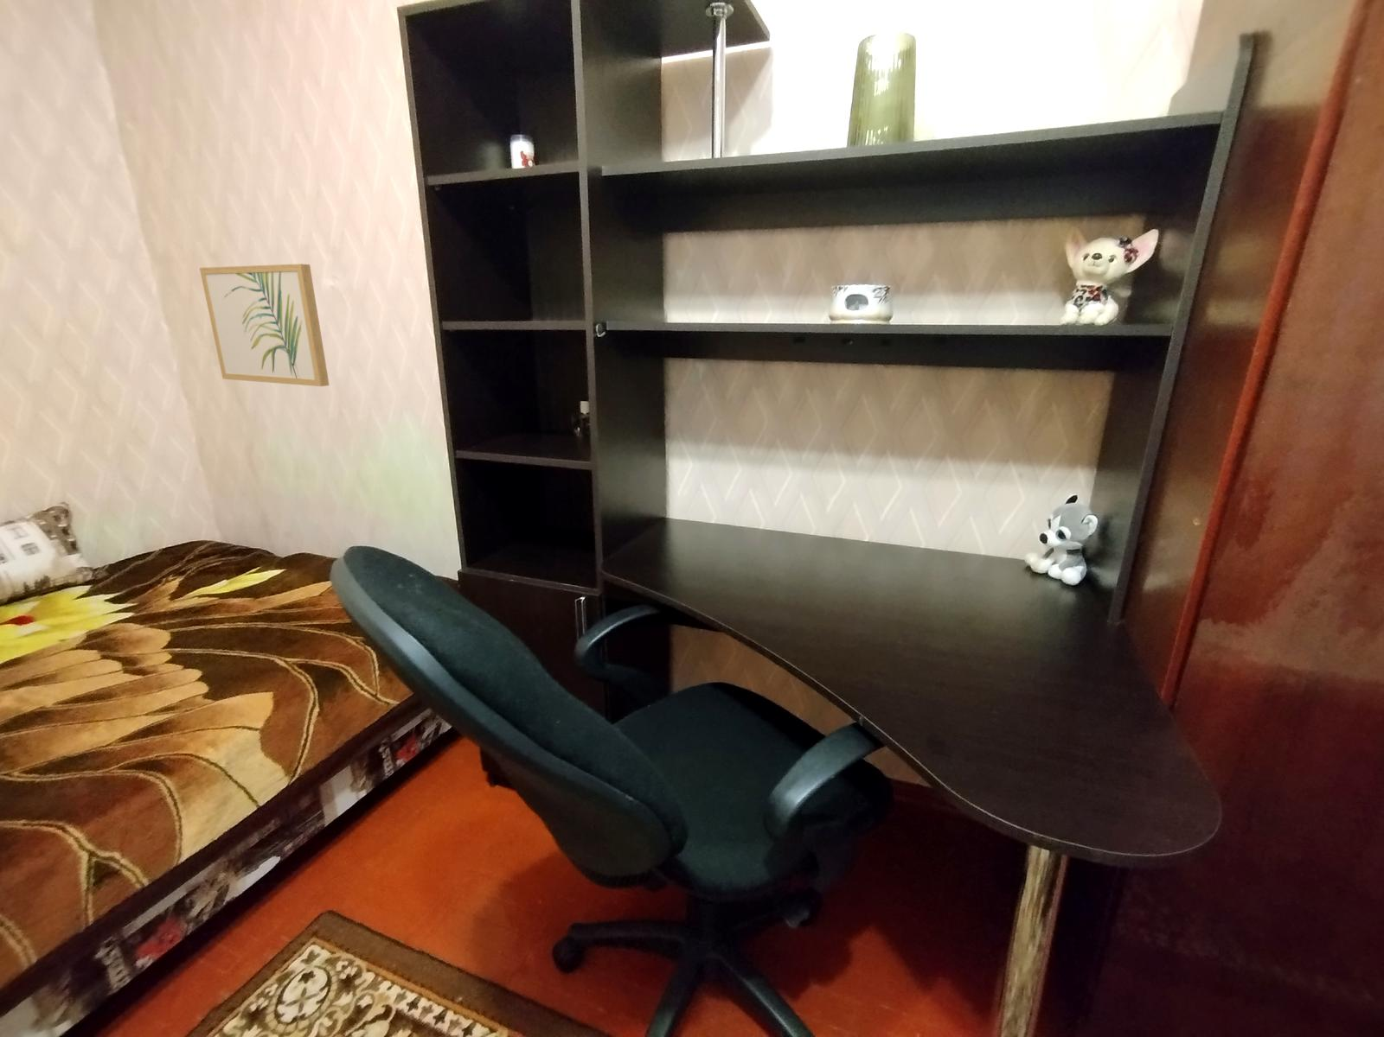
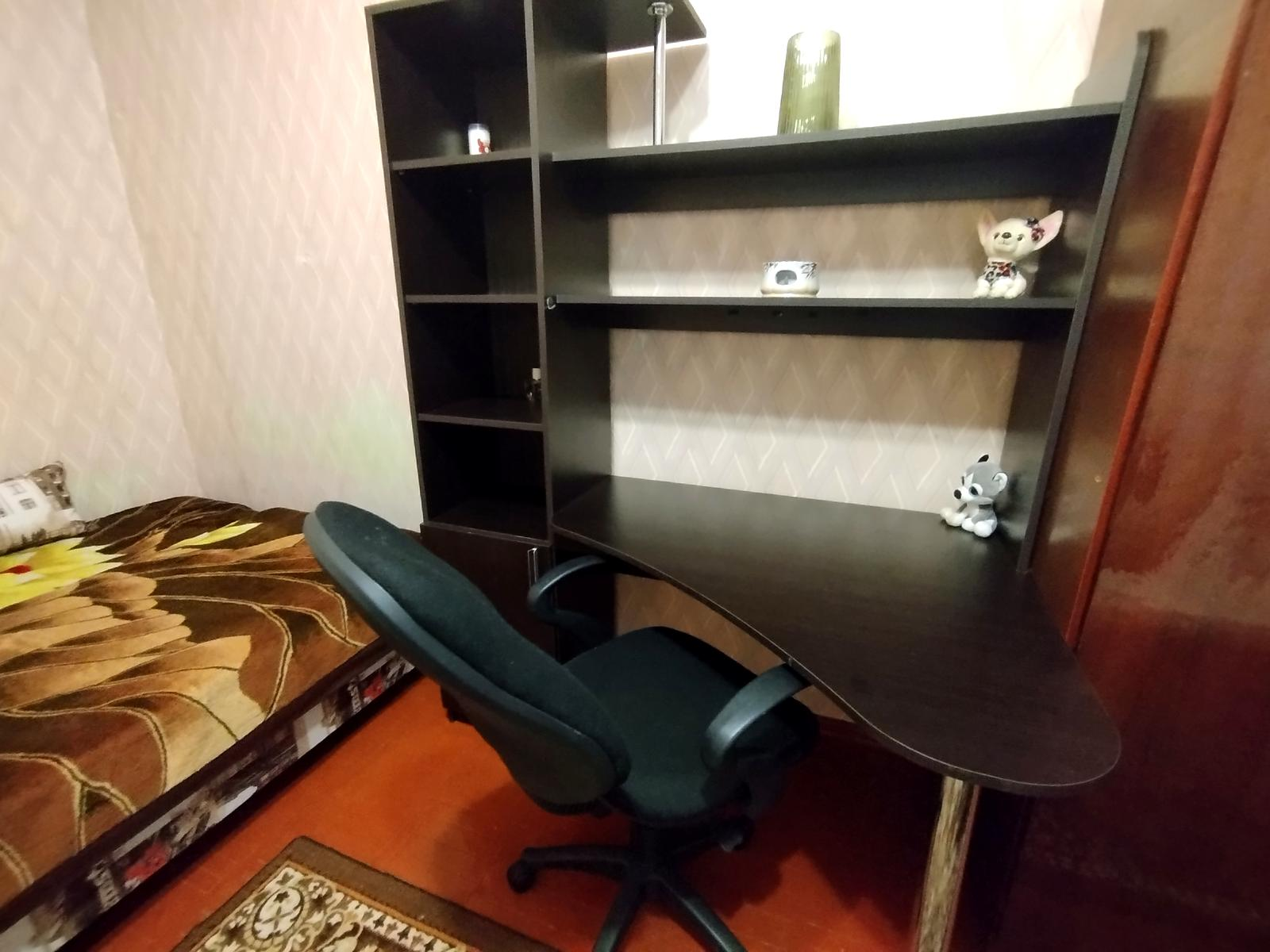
- wall art [199,263,330,387]
